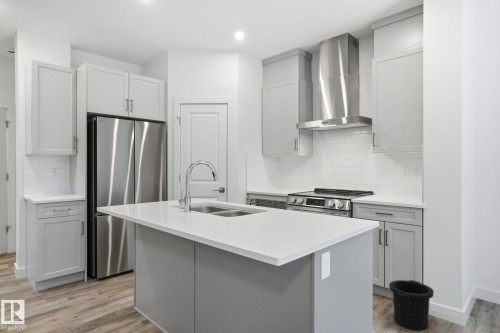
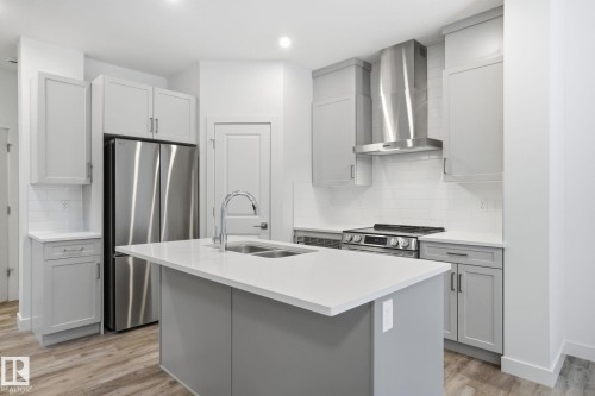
- trash can [388,279,435,331]
